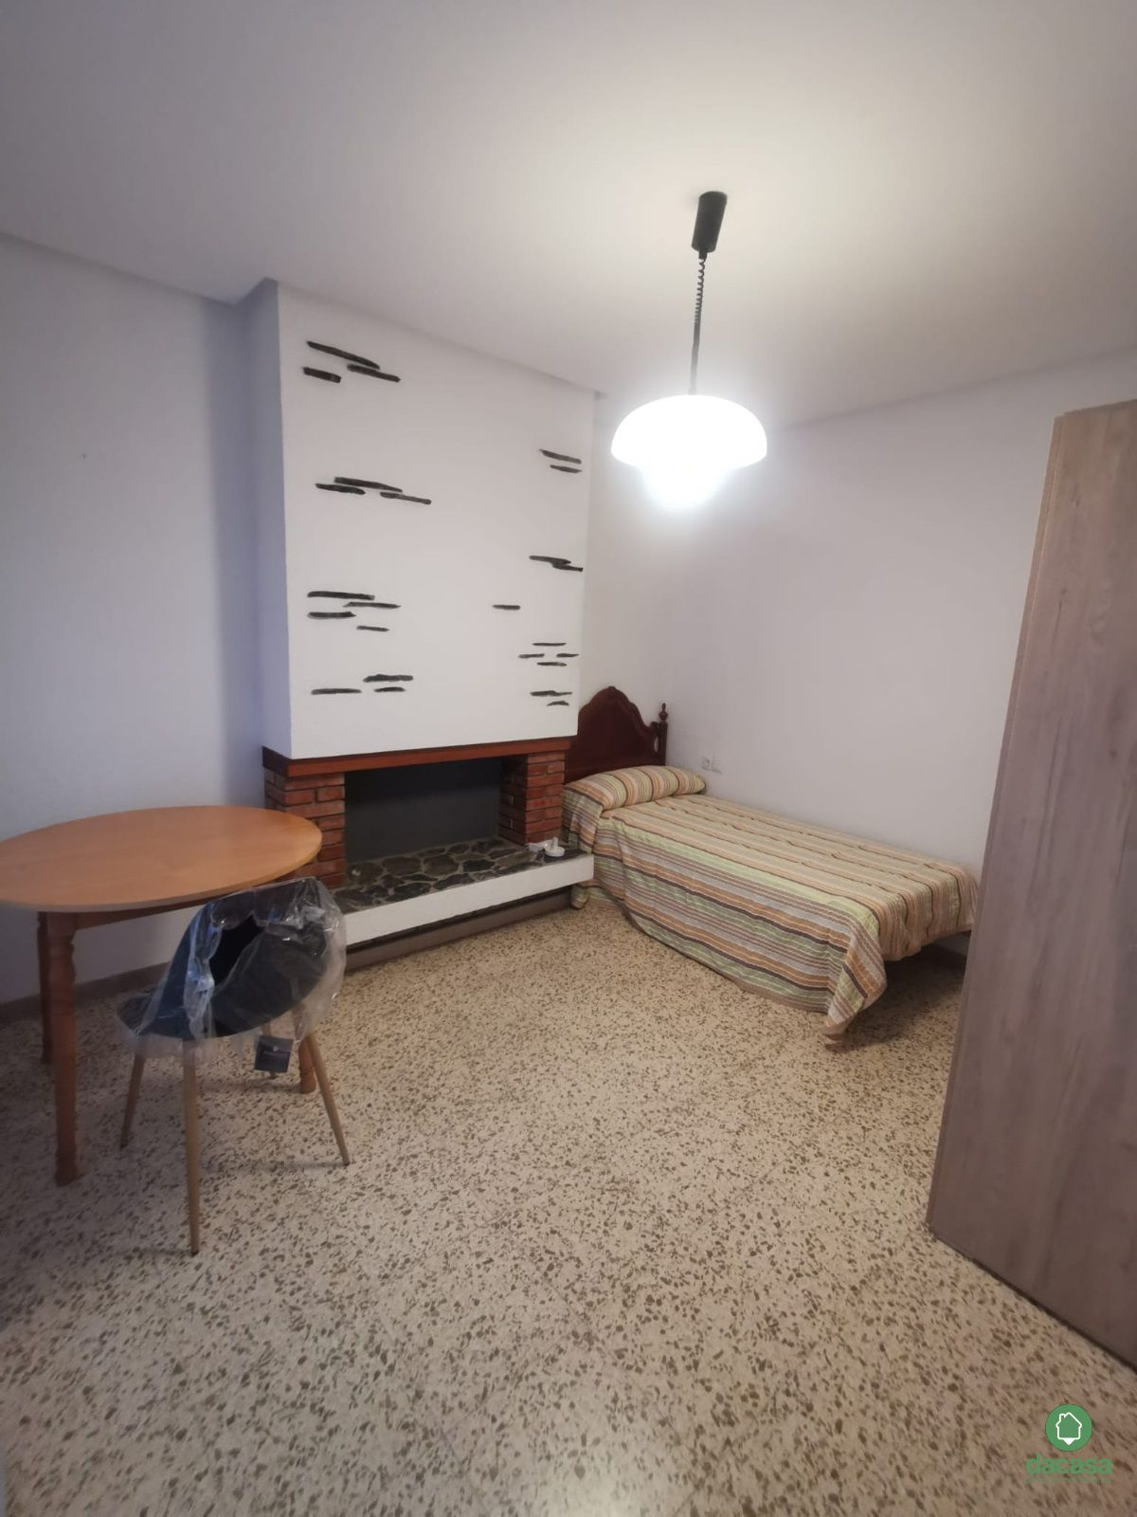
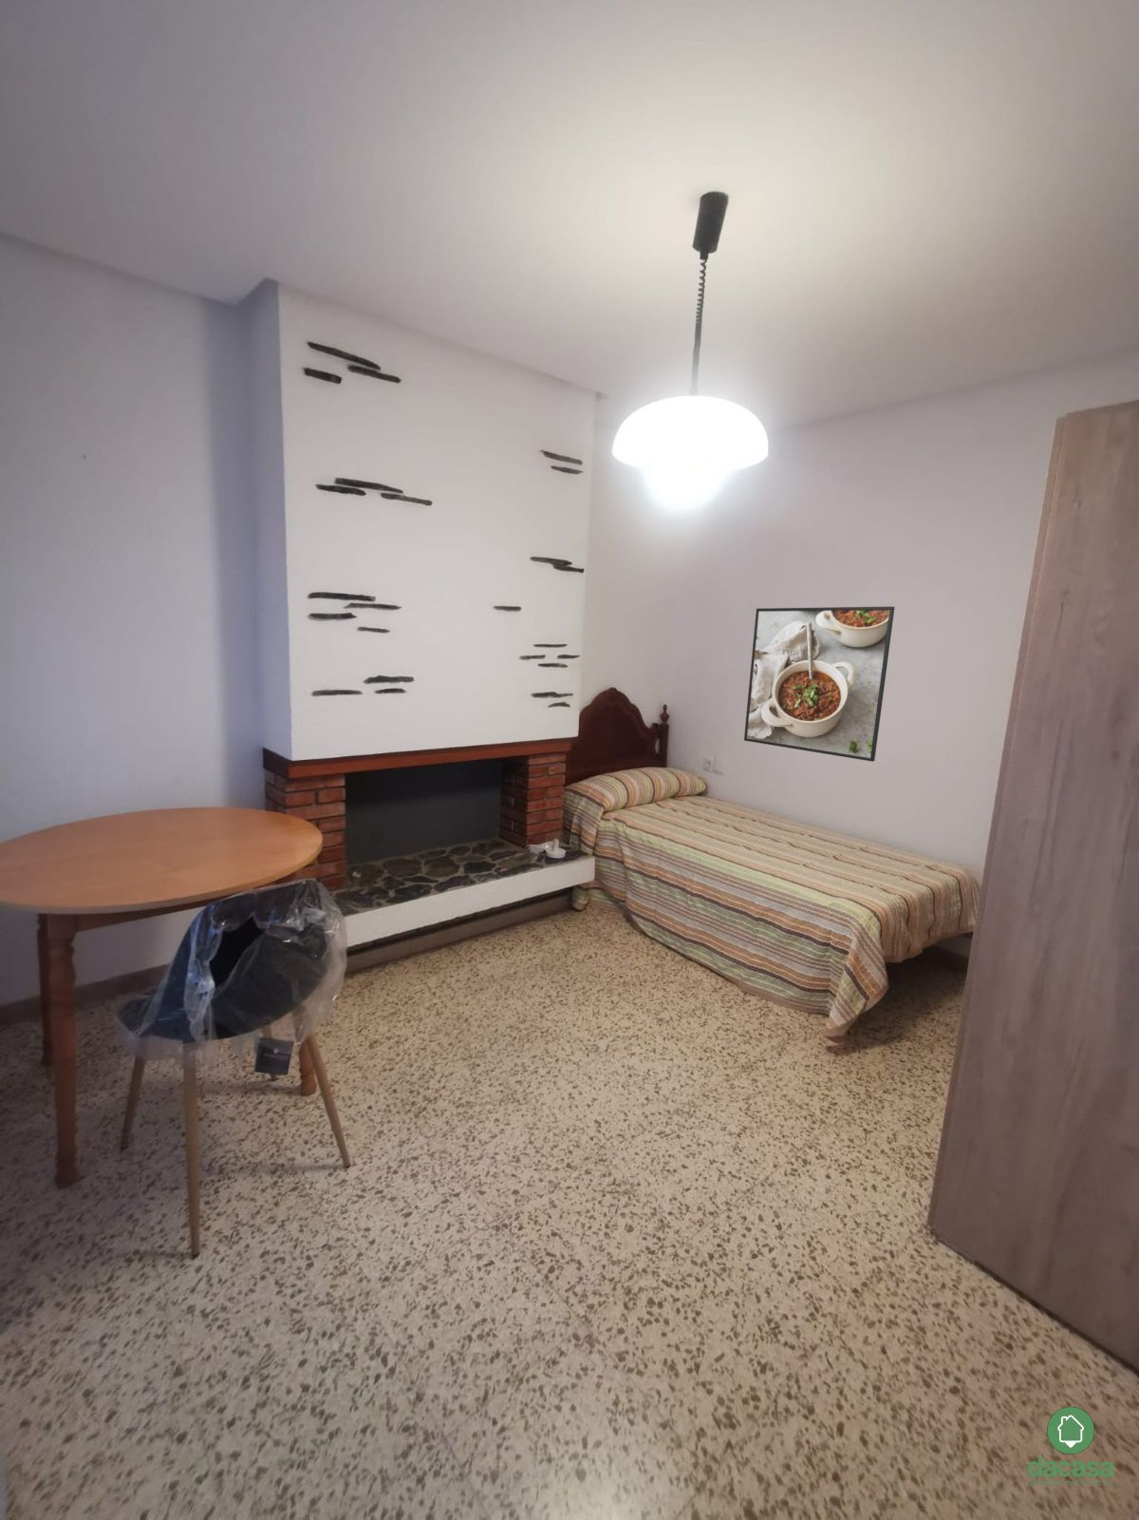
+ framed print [743,606,895,762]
